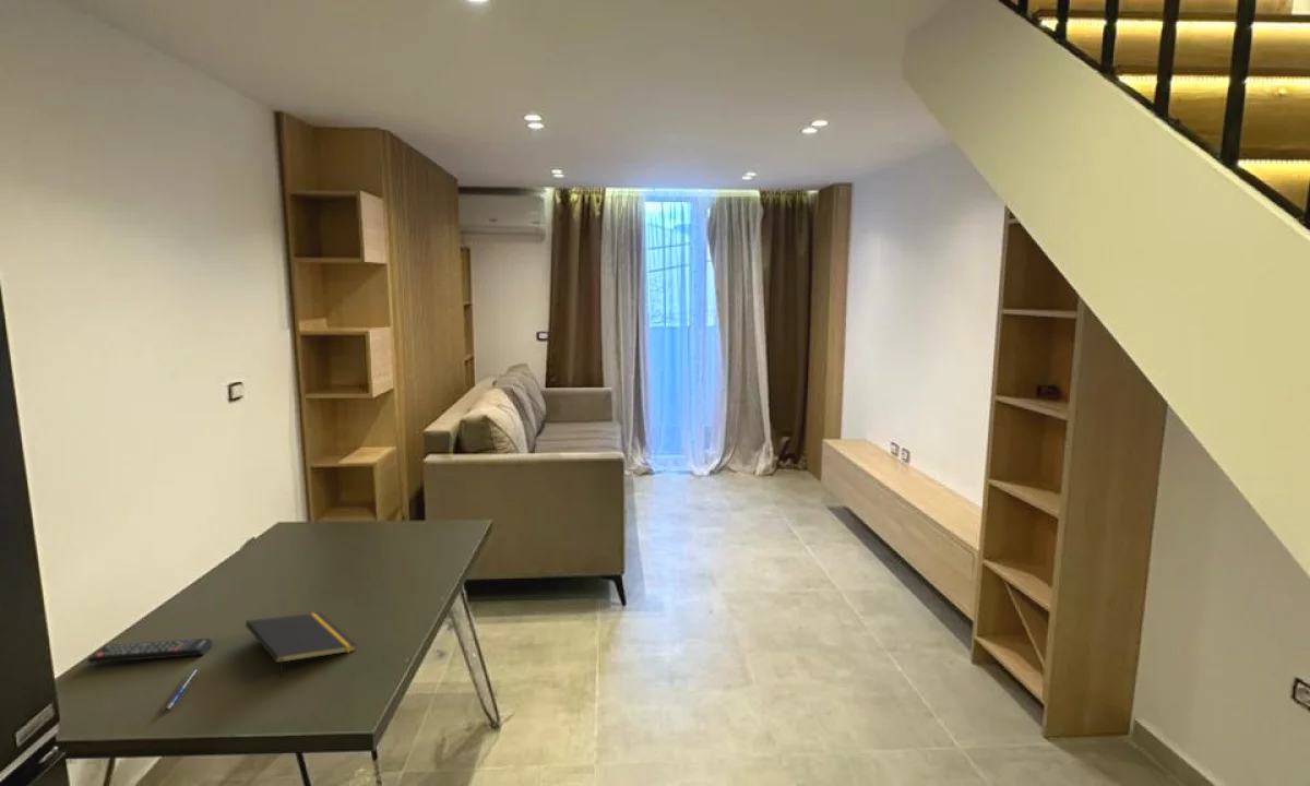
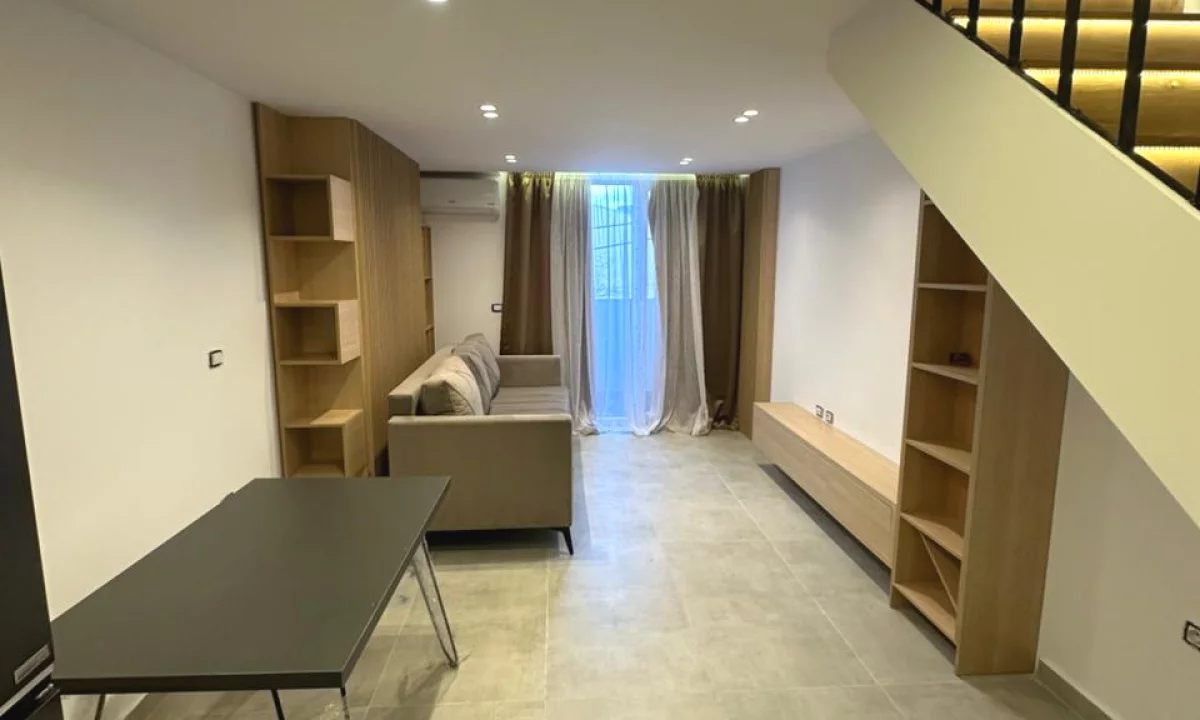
- remote control [86,638,214,665]
- notepad [245,611,357,679]
- pen [162,668,201,712]
